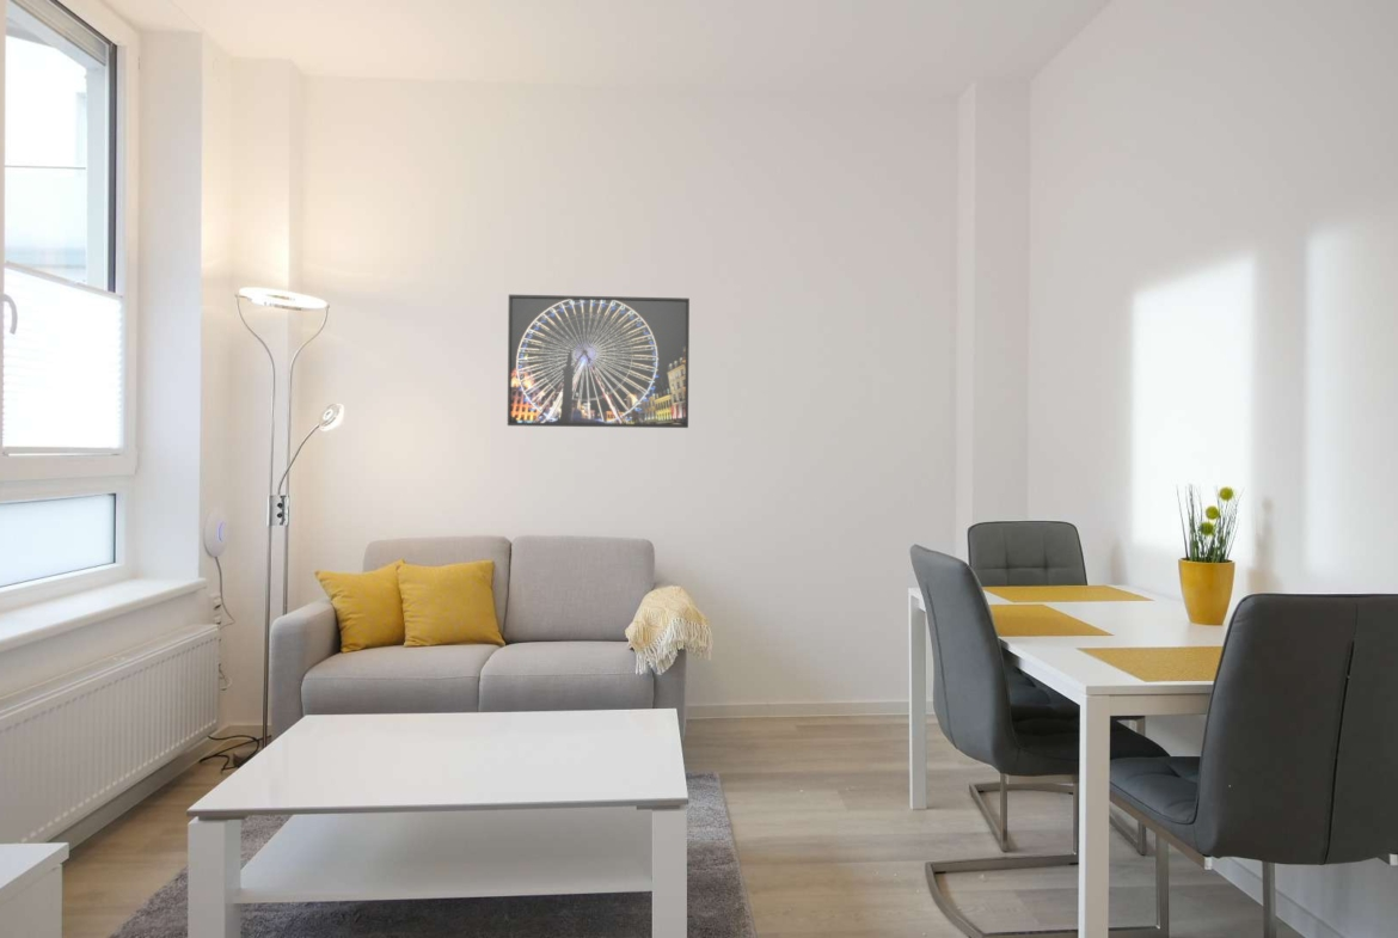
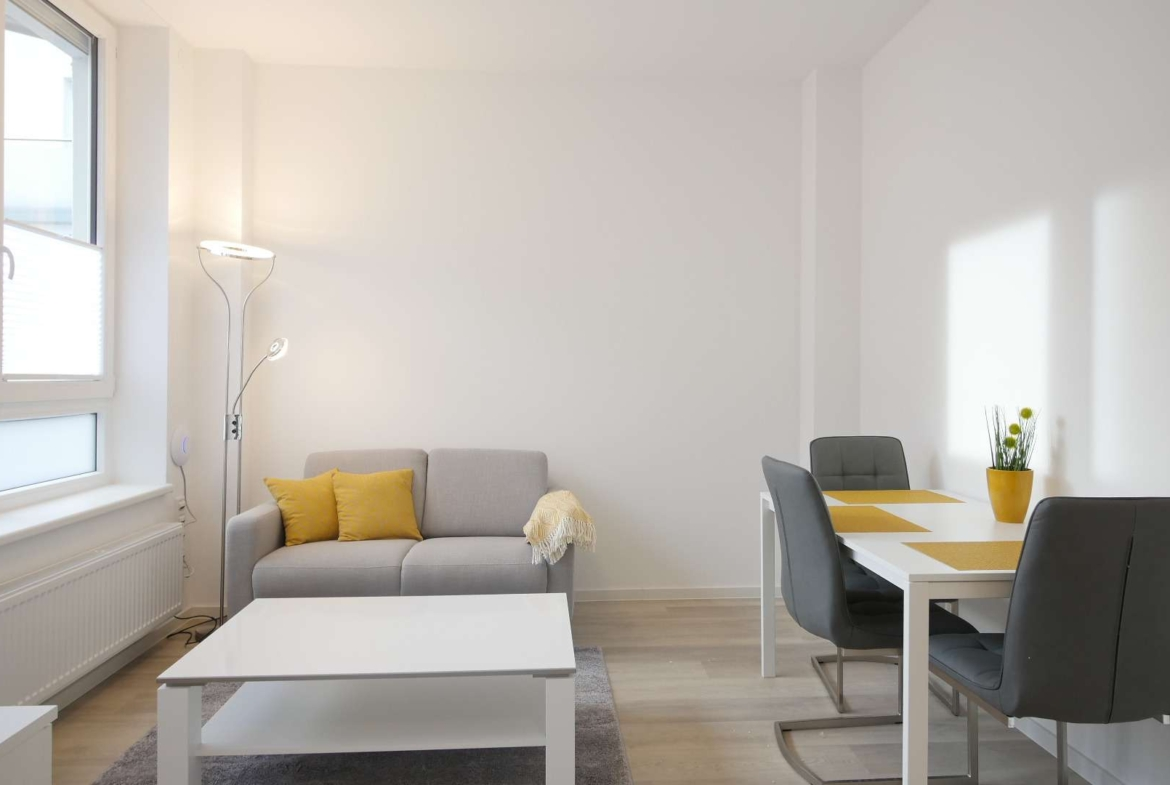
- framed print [507,294,691,429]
